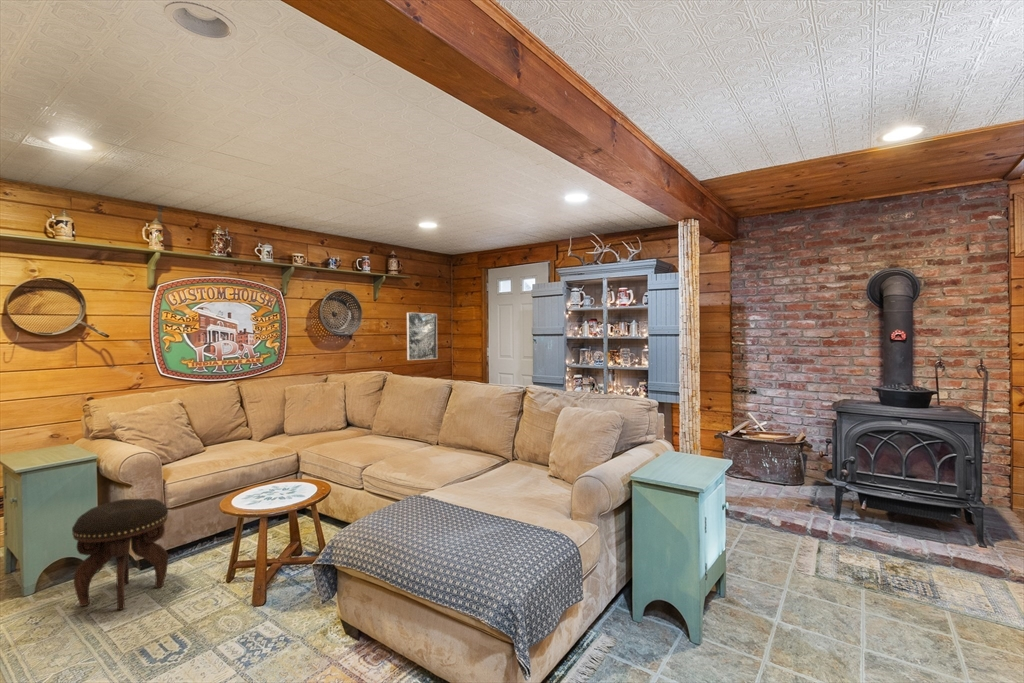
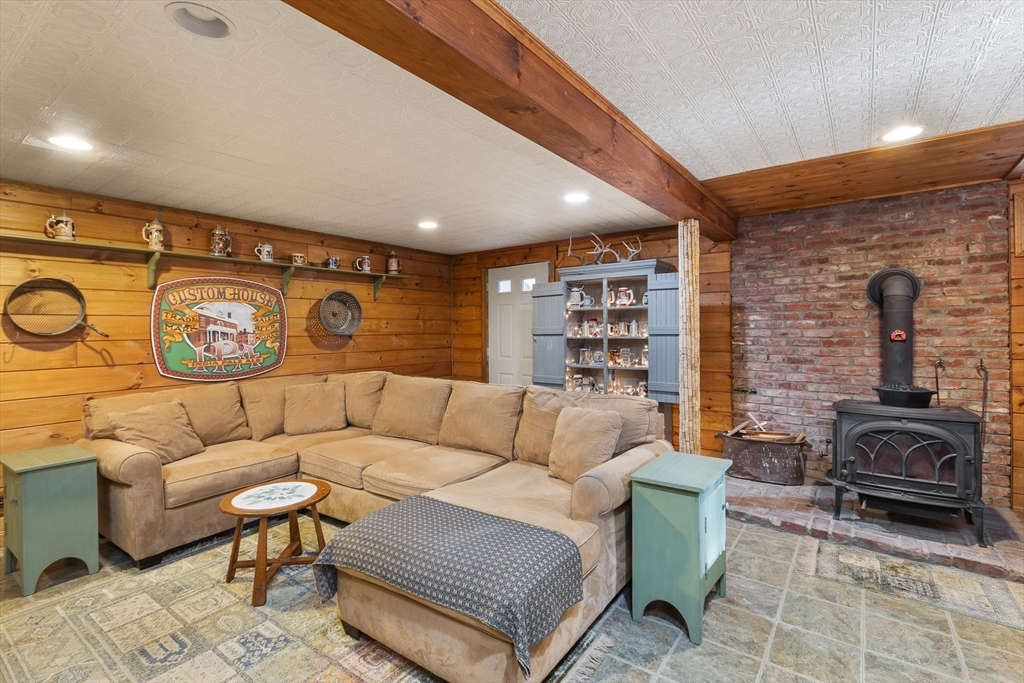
- footstool [71,498,169,611]
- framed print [406,312,438,361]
